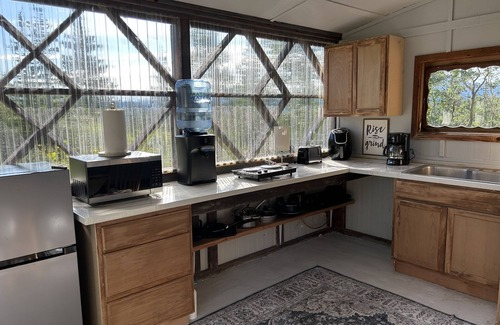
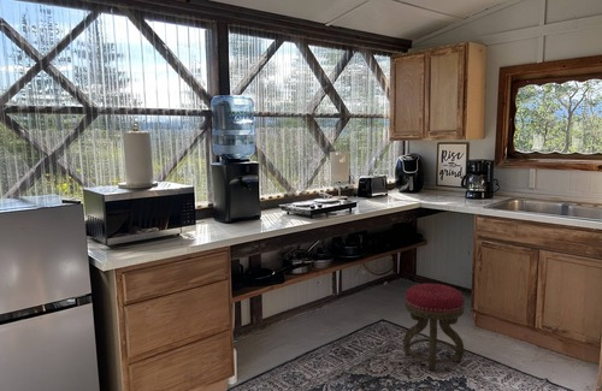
+ stool [402,283,466,372]
